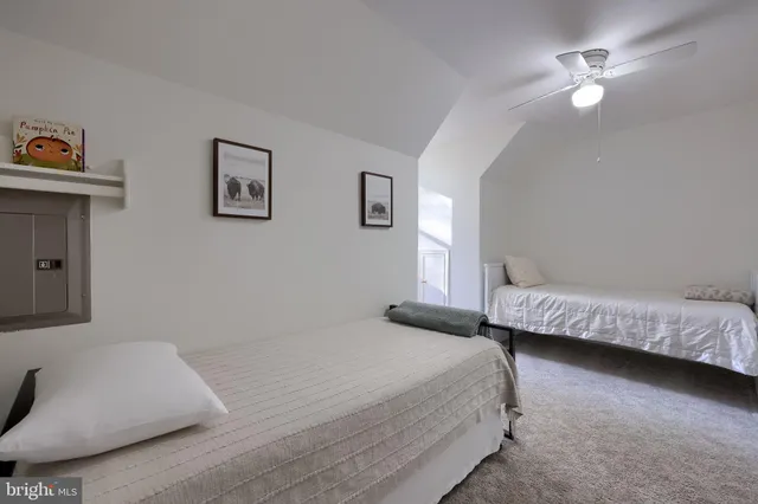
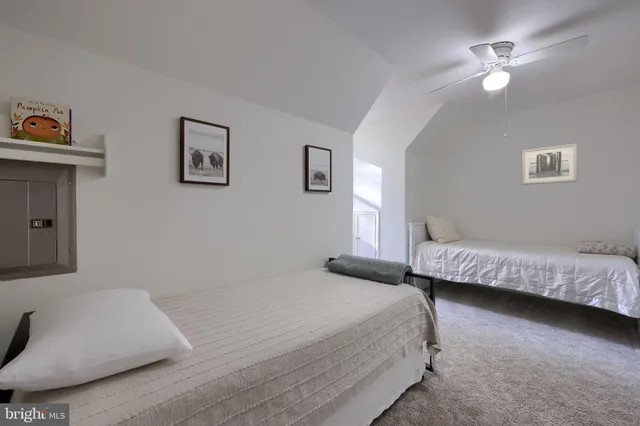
+ wall art [520,142,579,186]
